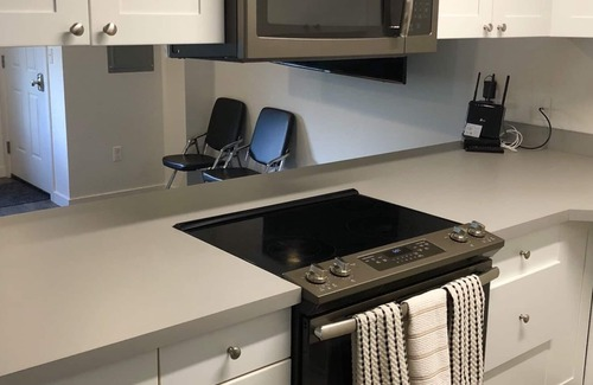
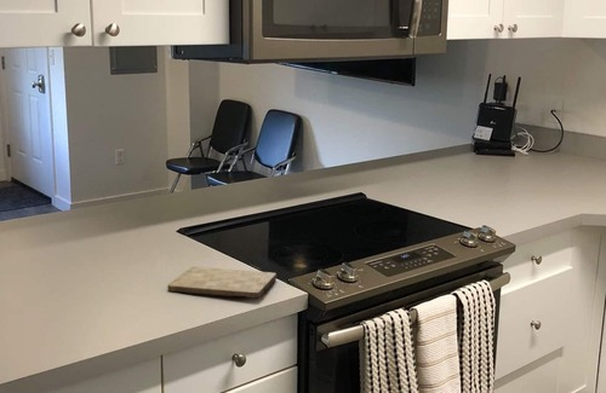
+ cutting board [166,266,278,300]
